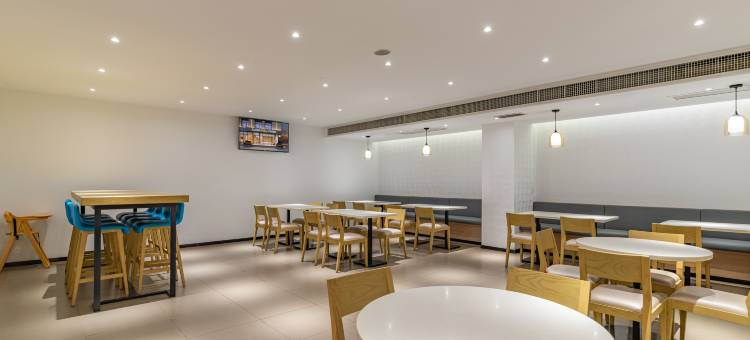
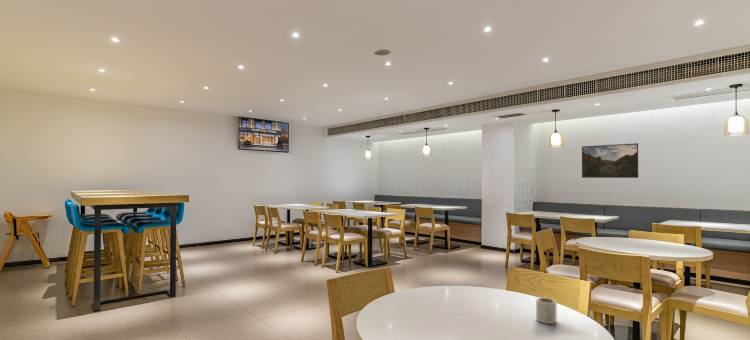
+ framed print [581,142,639,179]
+ cup [535,296,557,325]
